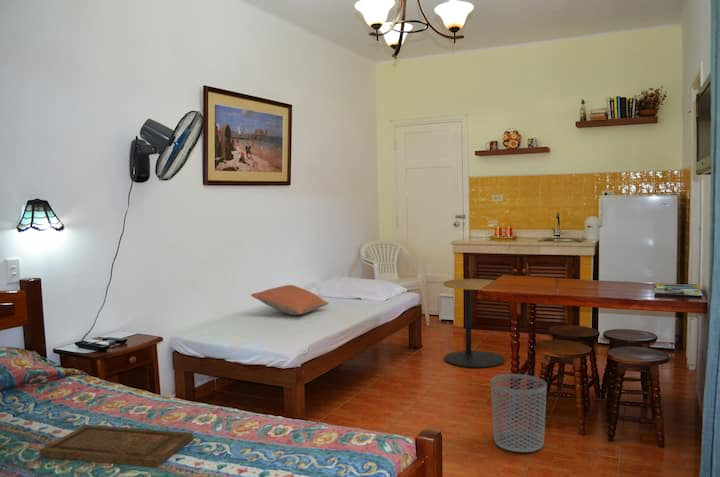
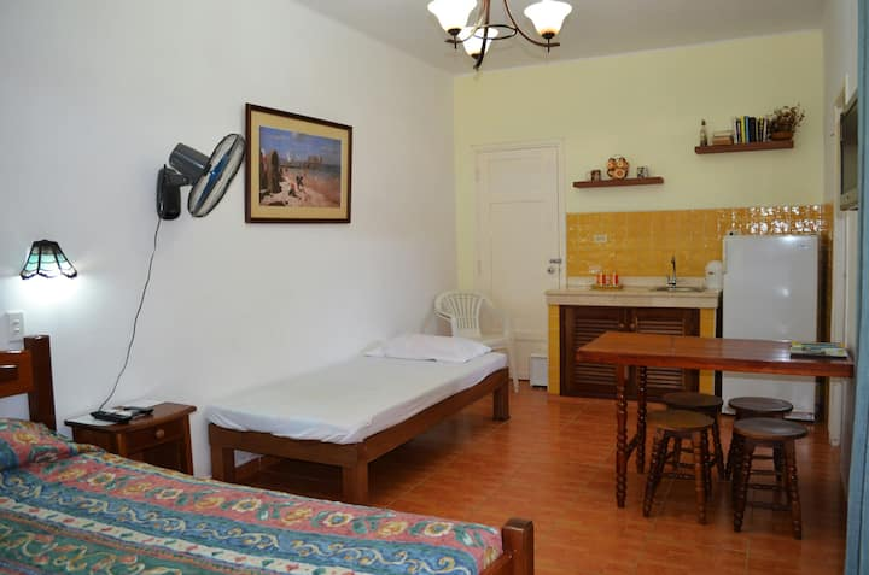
- pillow [250,284,330,316]
- side table [443,278,506,369]
- waste bin [490,373,548,453]
- tray [38,424,194,469]
